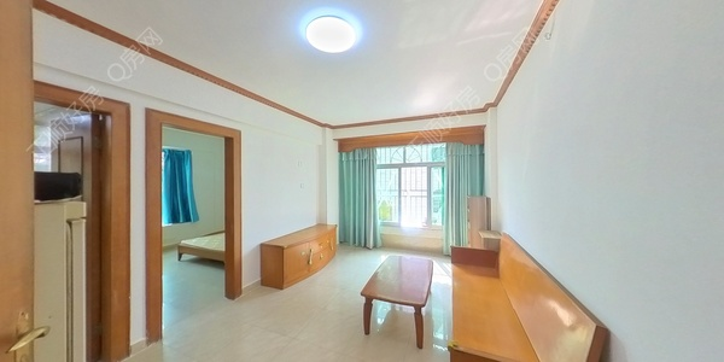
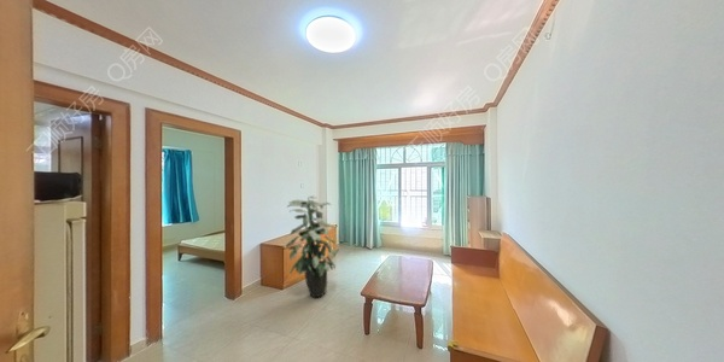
+ indoor plant [285,194,340,298]
